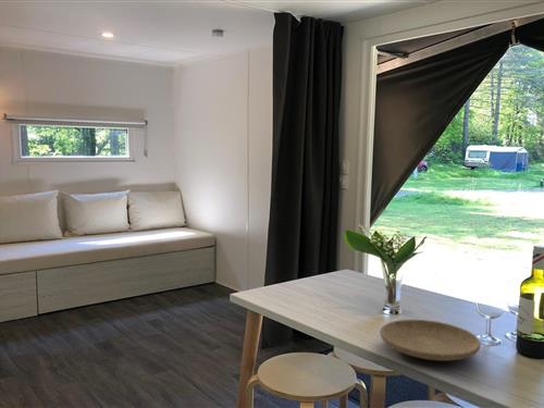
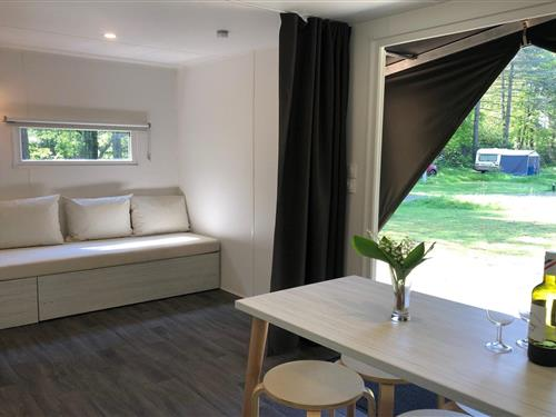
- plate [379,319,482,362]
